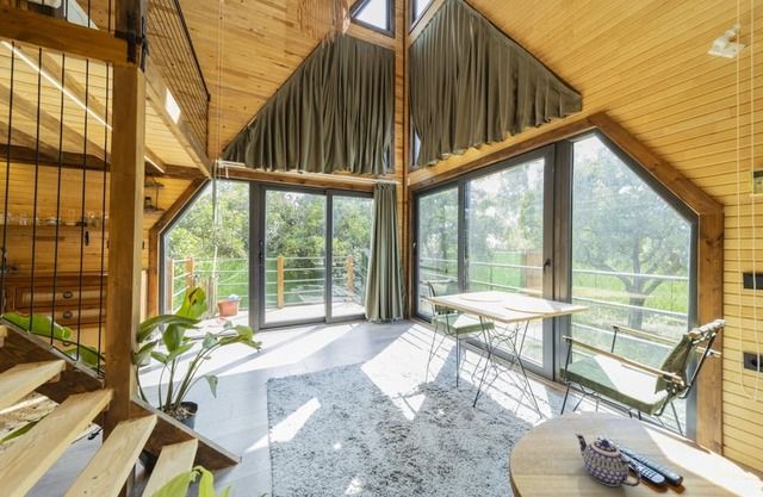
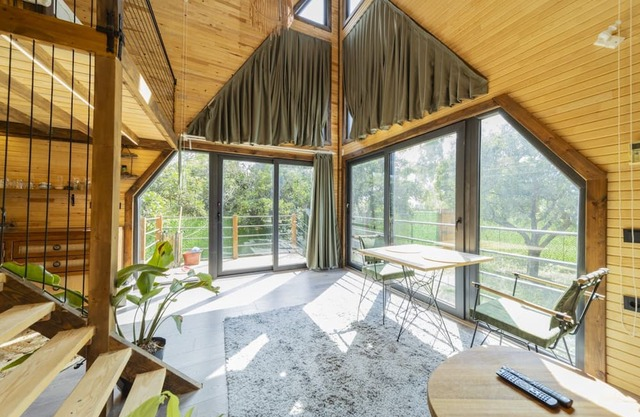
- teapot [575,433,643,487]
